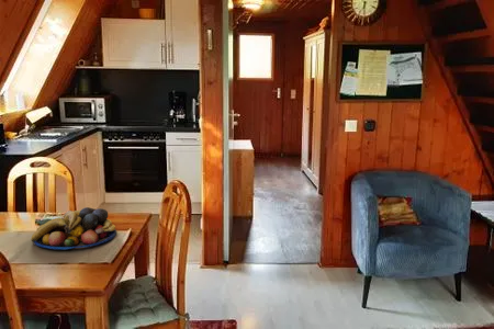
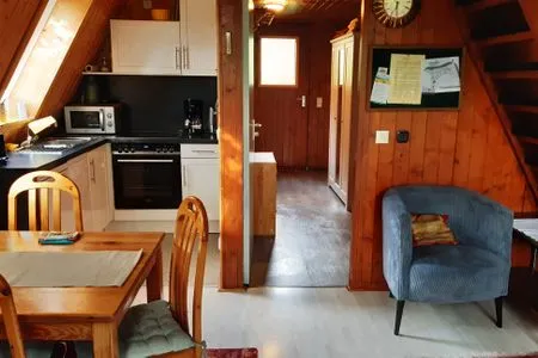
- fruit bowl [30,206,117,251]
